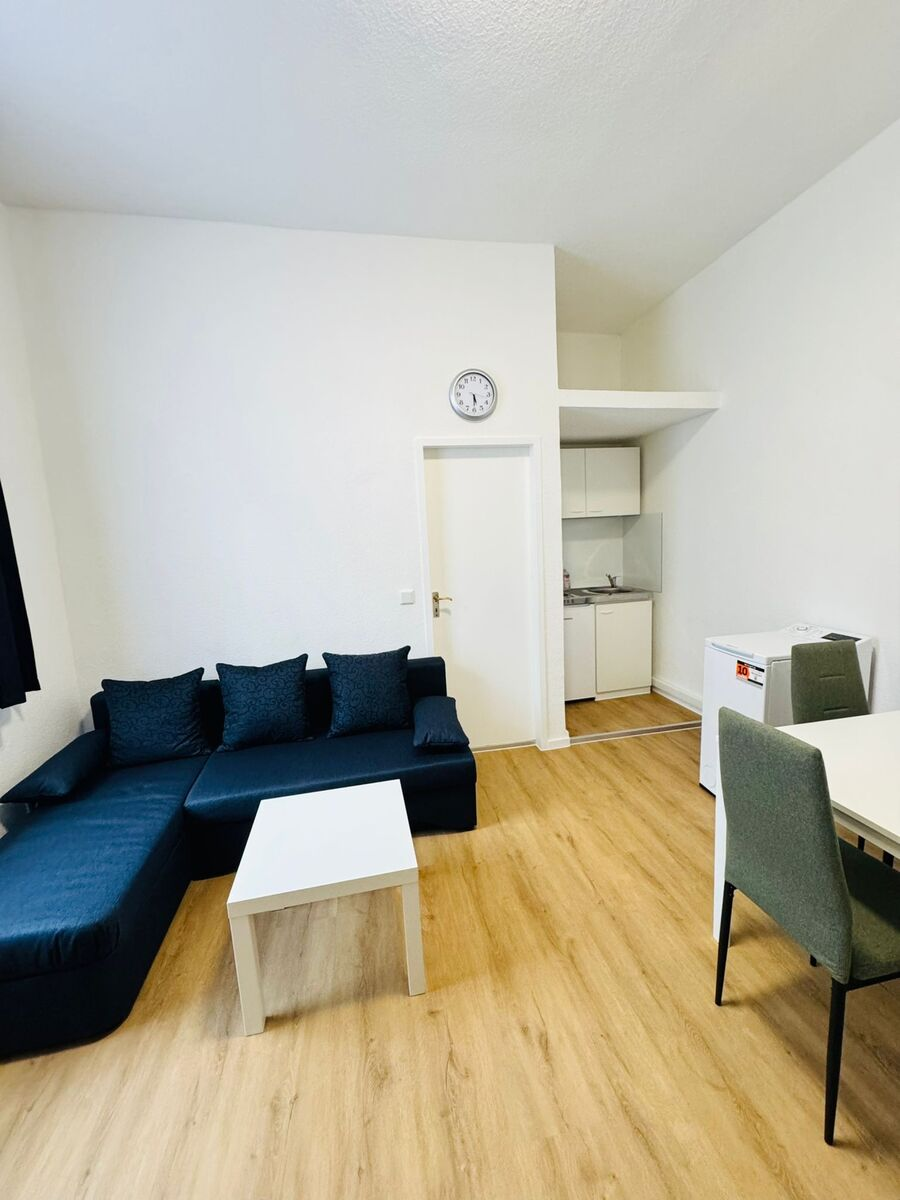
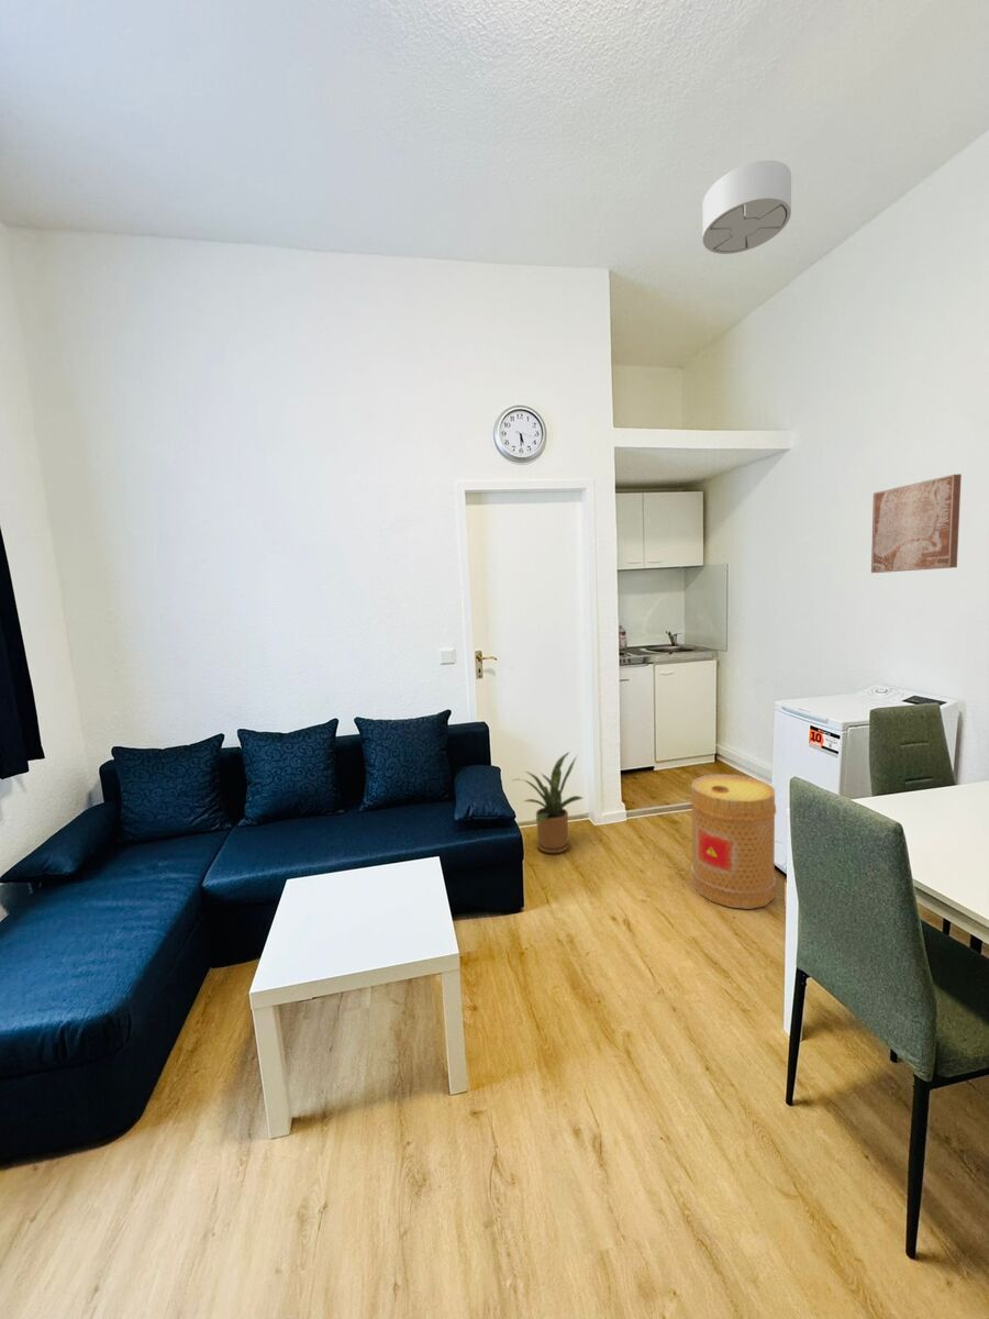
+ ceiling light [701,159,792,255]
+ wall art [870,473,963,574]
+ house plant [512,751,584,854]
+ basket [689,774,777,910]
